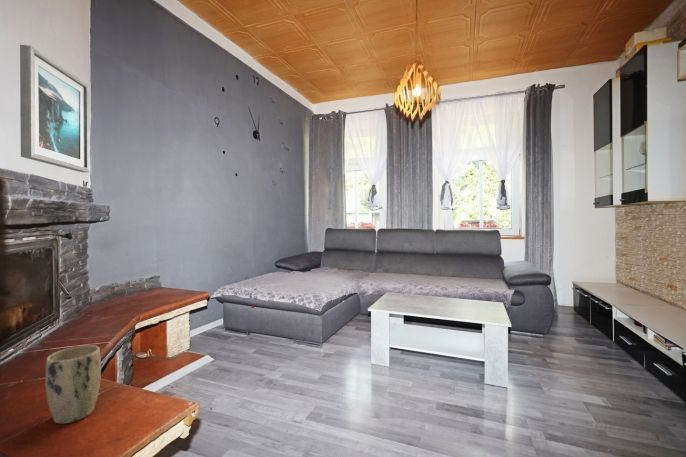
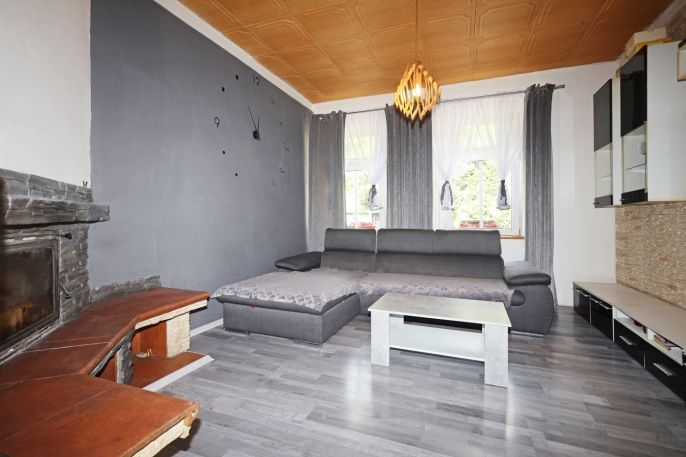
- plant pot [44,344,102,425]
- wall art [19,44,91,174]
